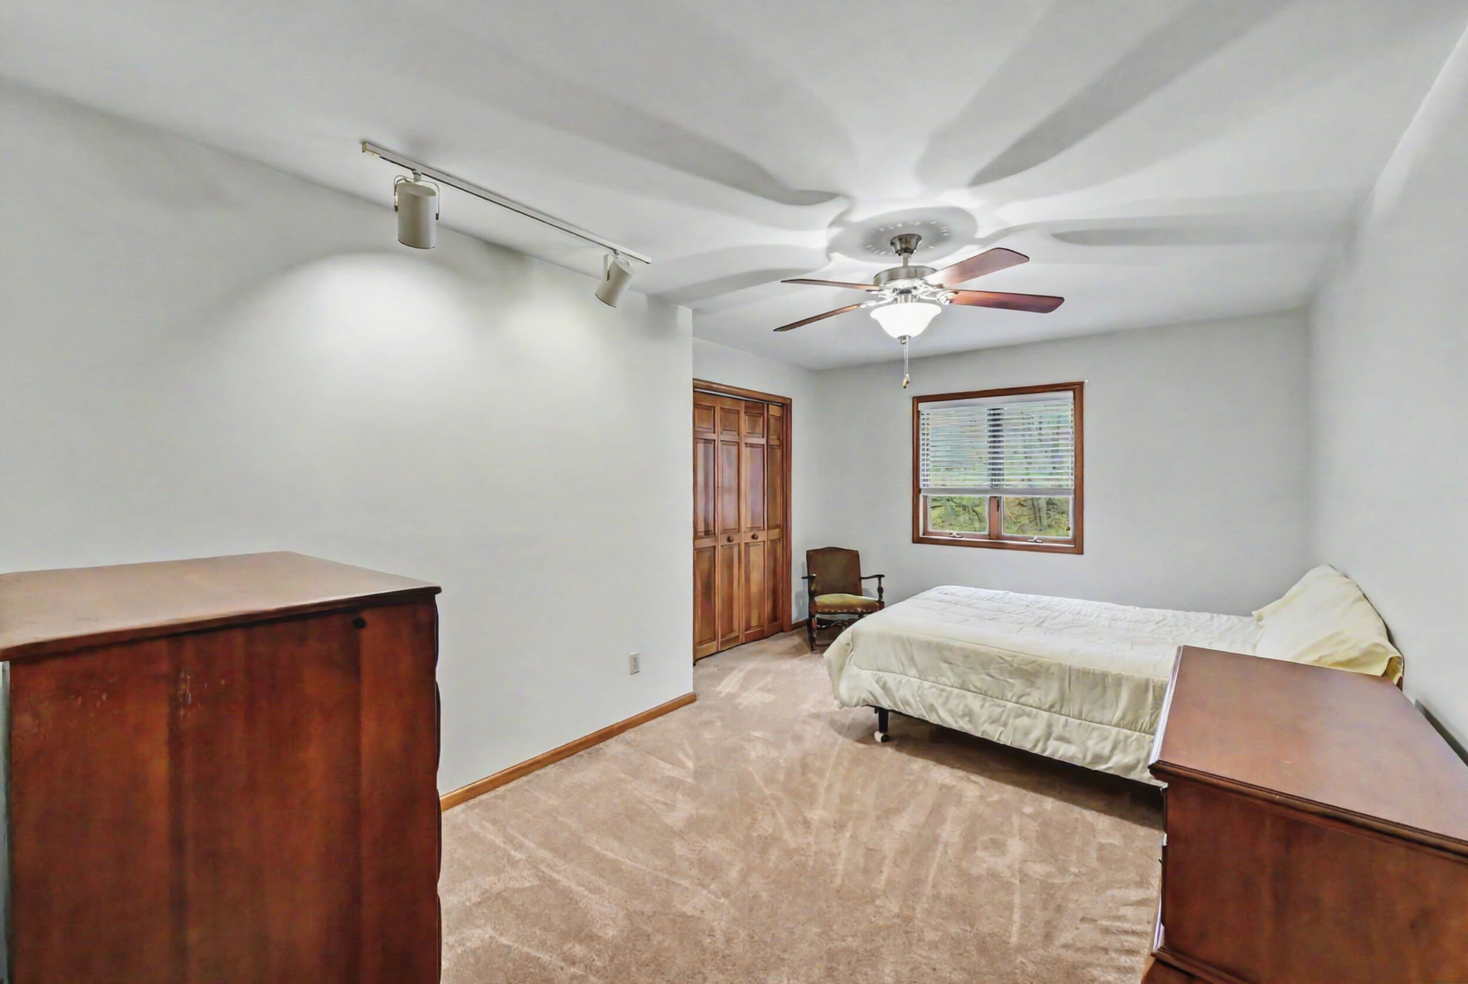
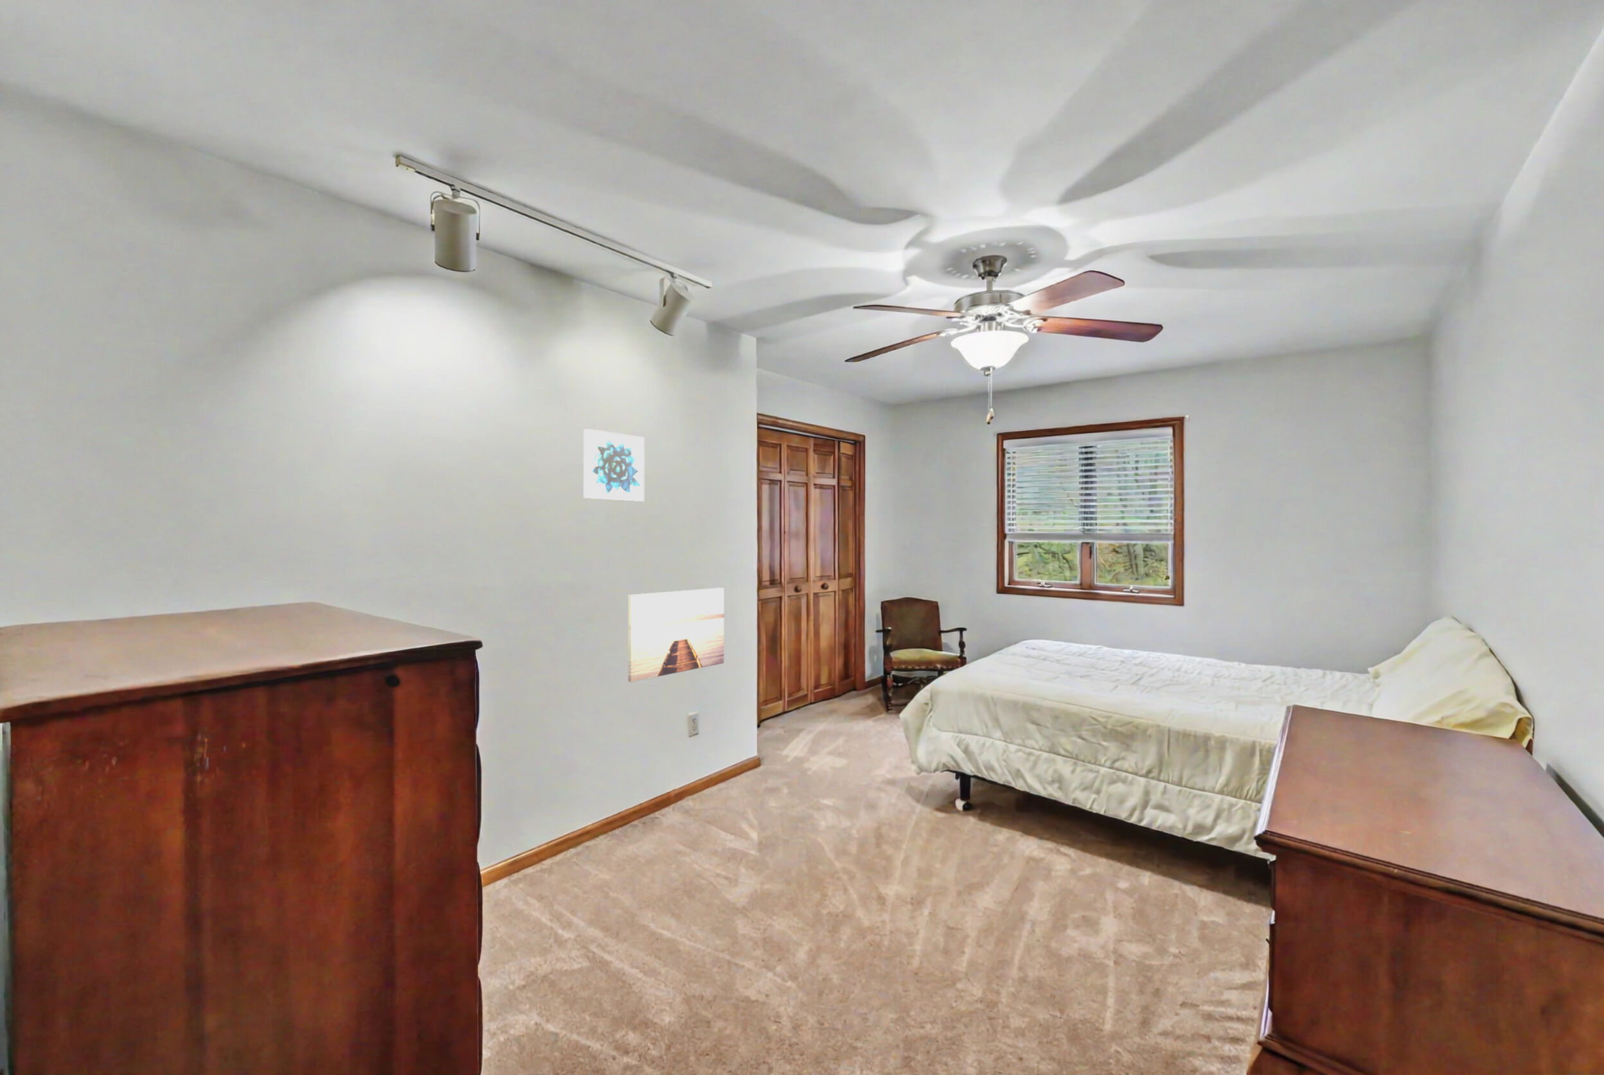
+ wall art [582,428,645,503]
+ wall art [628,587,725,683]
